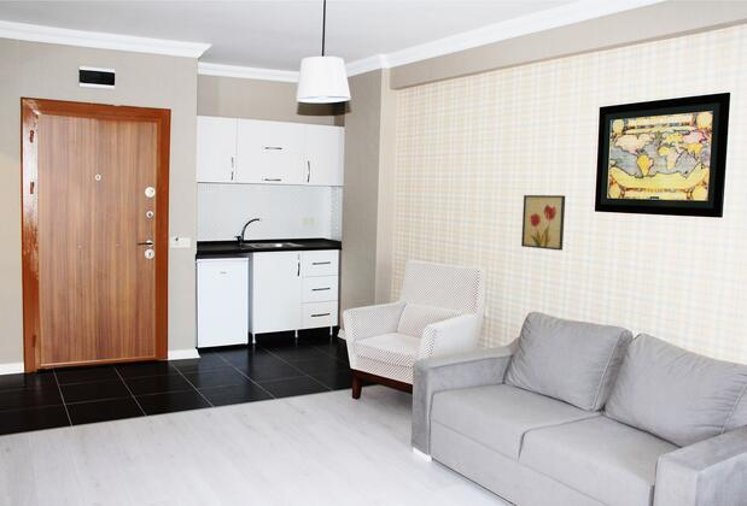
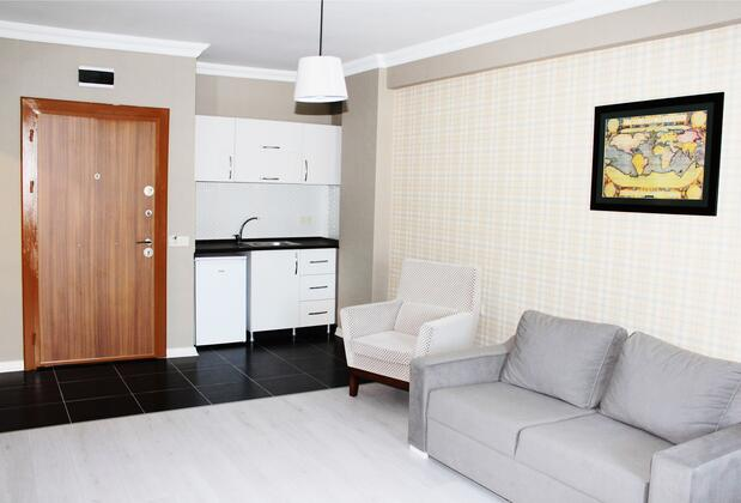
- wall art [520,194,566,252]
